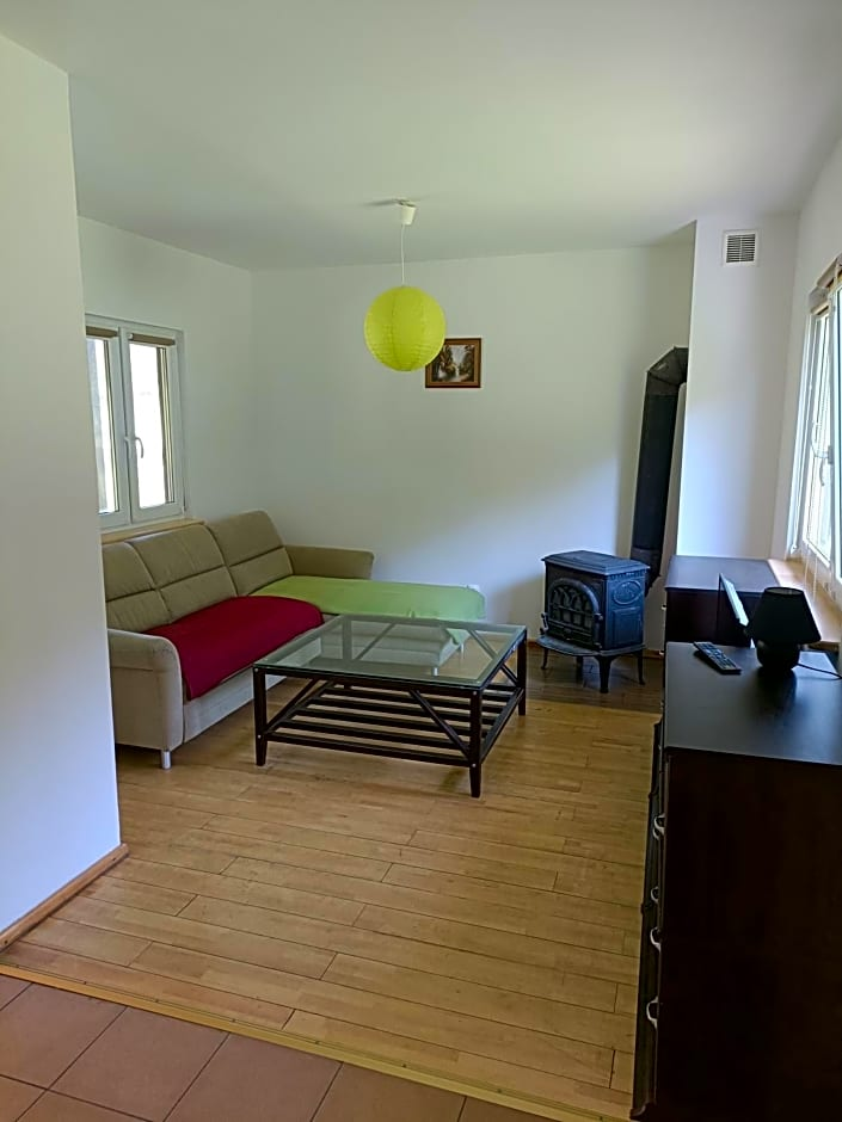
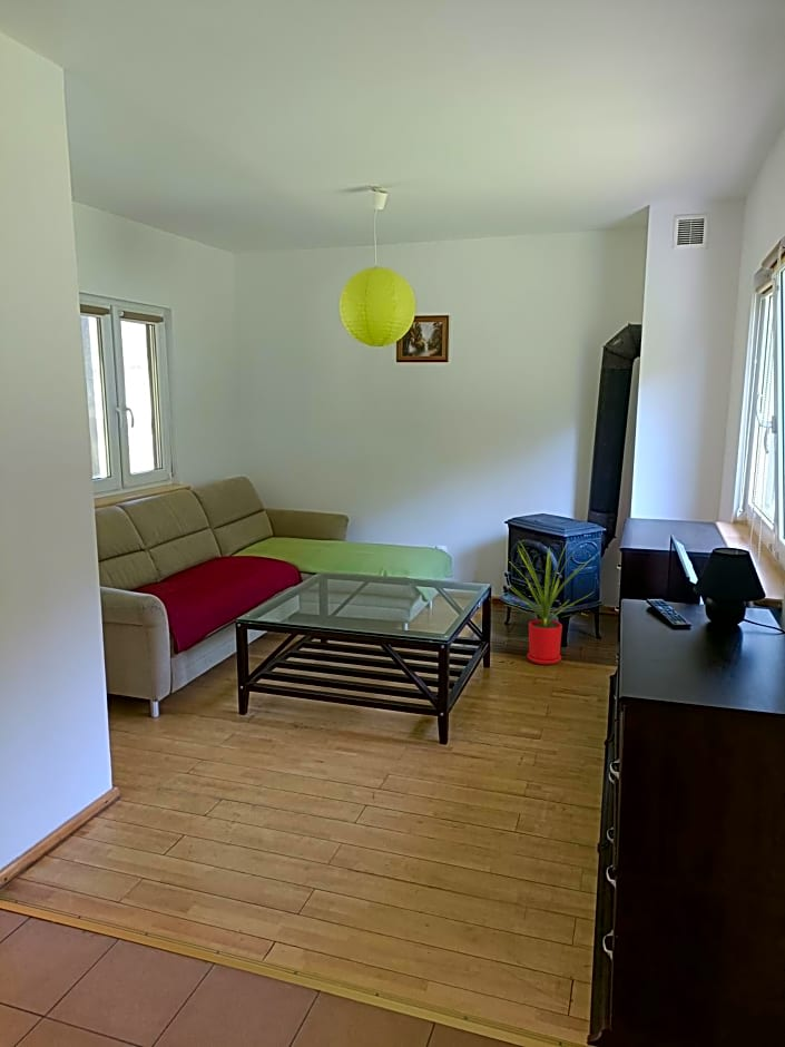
+ house plant [501,540,596,666]
